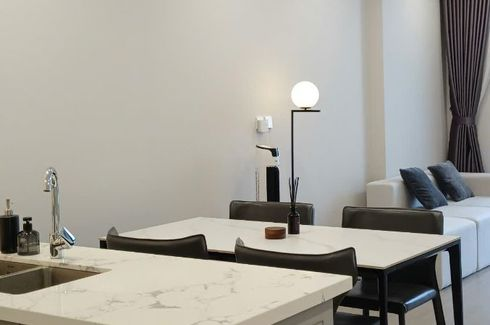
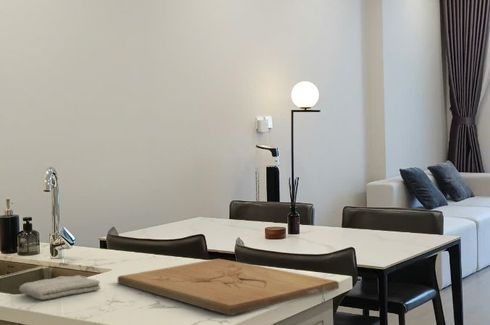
+ washcloth [18,274,101,301]
+ cutting board [117,258,340,316]
